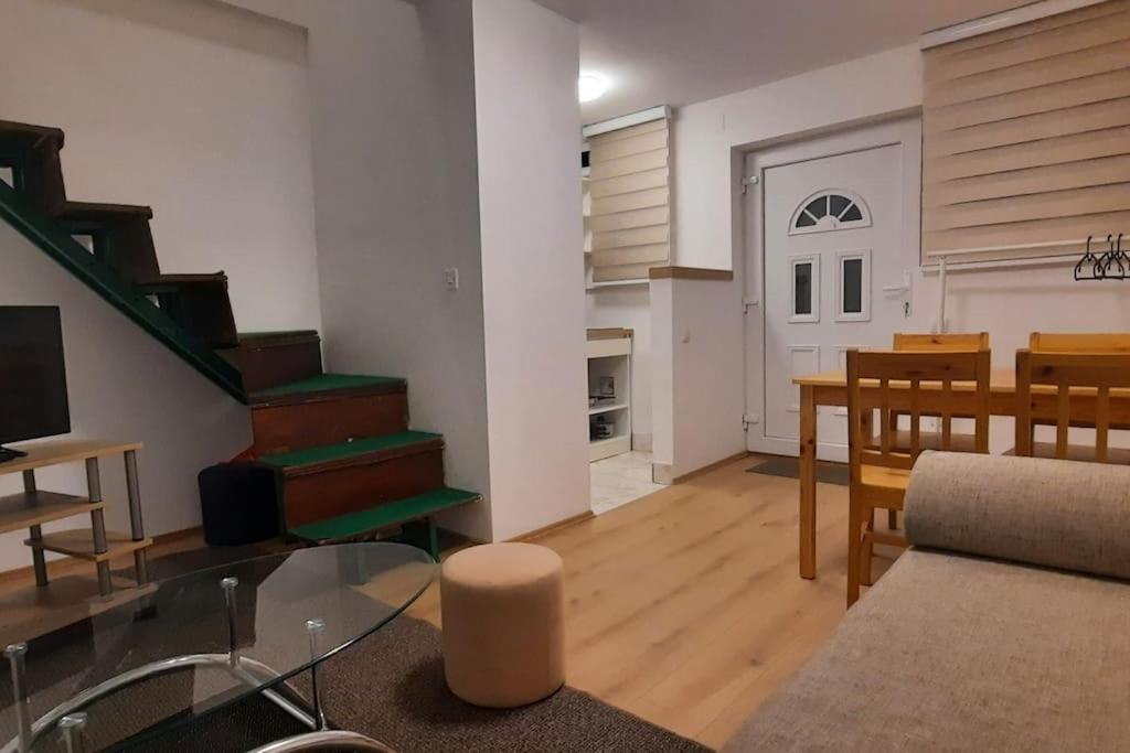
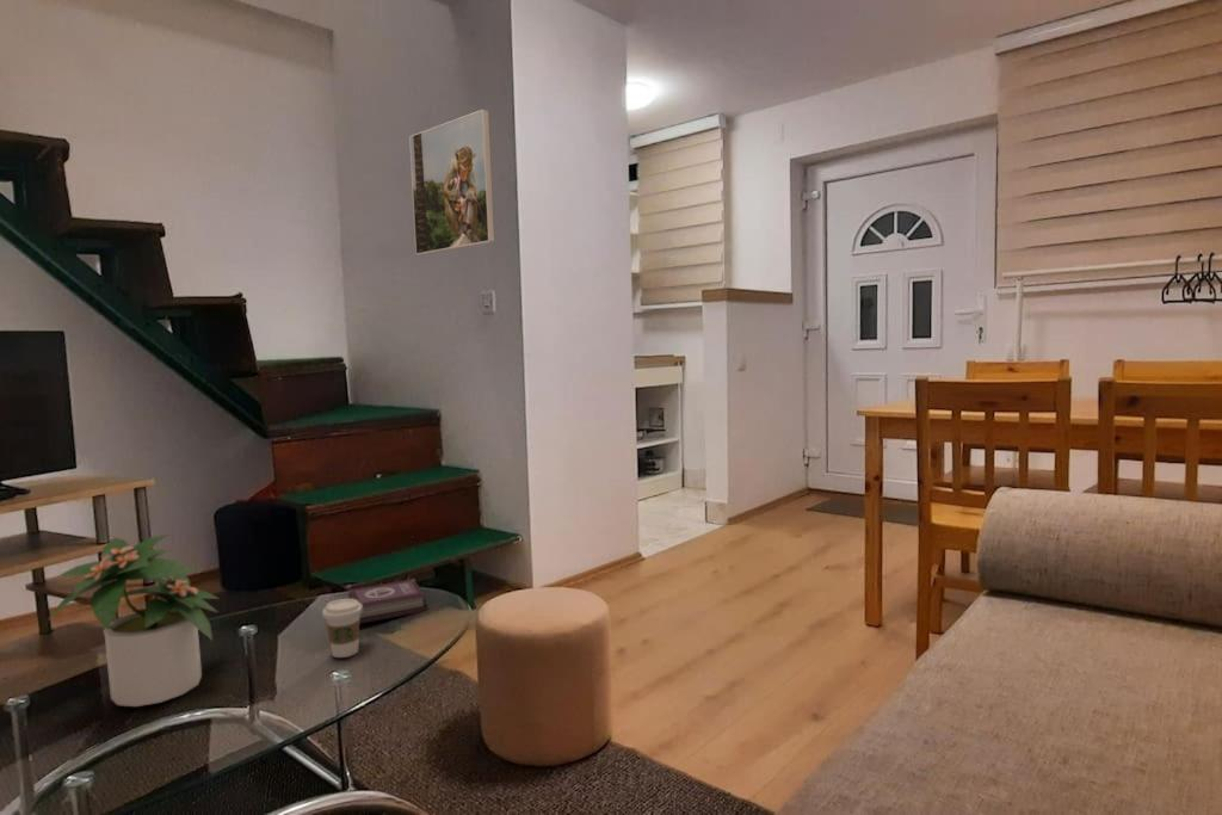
+ coffee cup [321,598,363,659]
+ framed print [408,107,496,257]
+ potted plant [44,533,221,708]
+ book [347,578,427,625]
